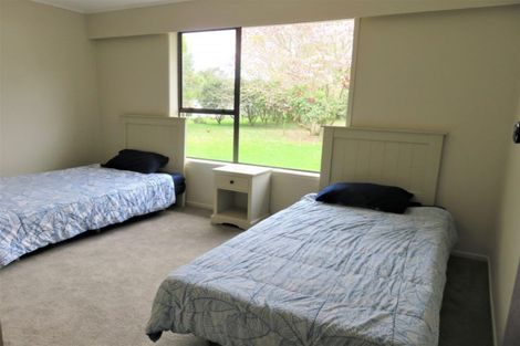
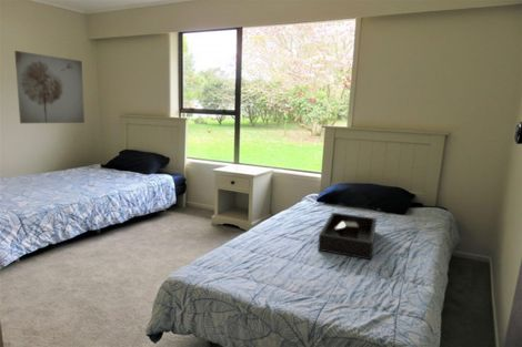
+ tray [317,212,378,261]
+ wall art [13,50,86,124]
